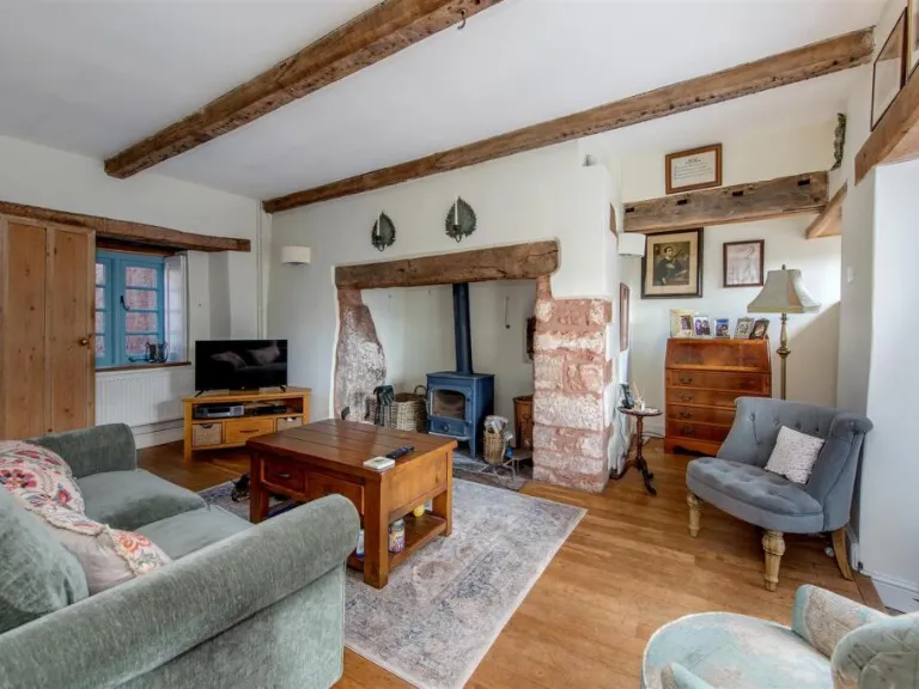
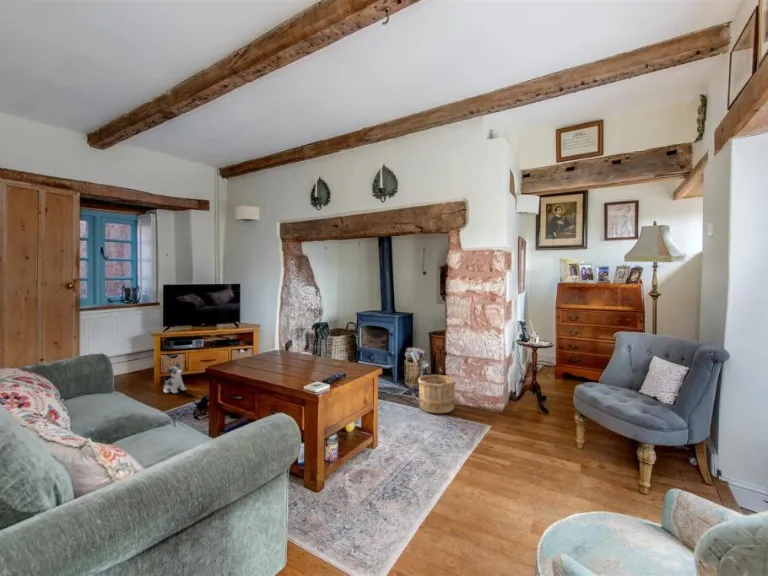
+ wooden bucket [417,374,457,415]
+ plush toy [163,361,188,394]
